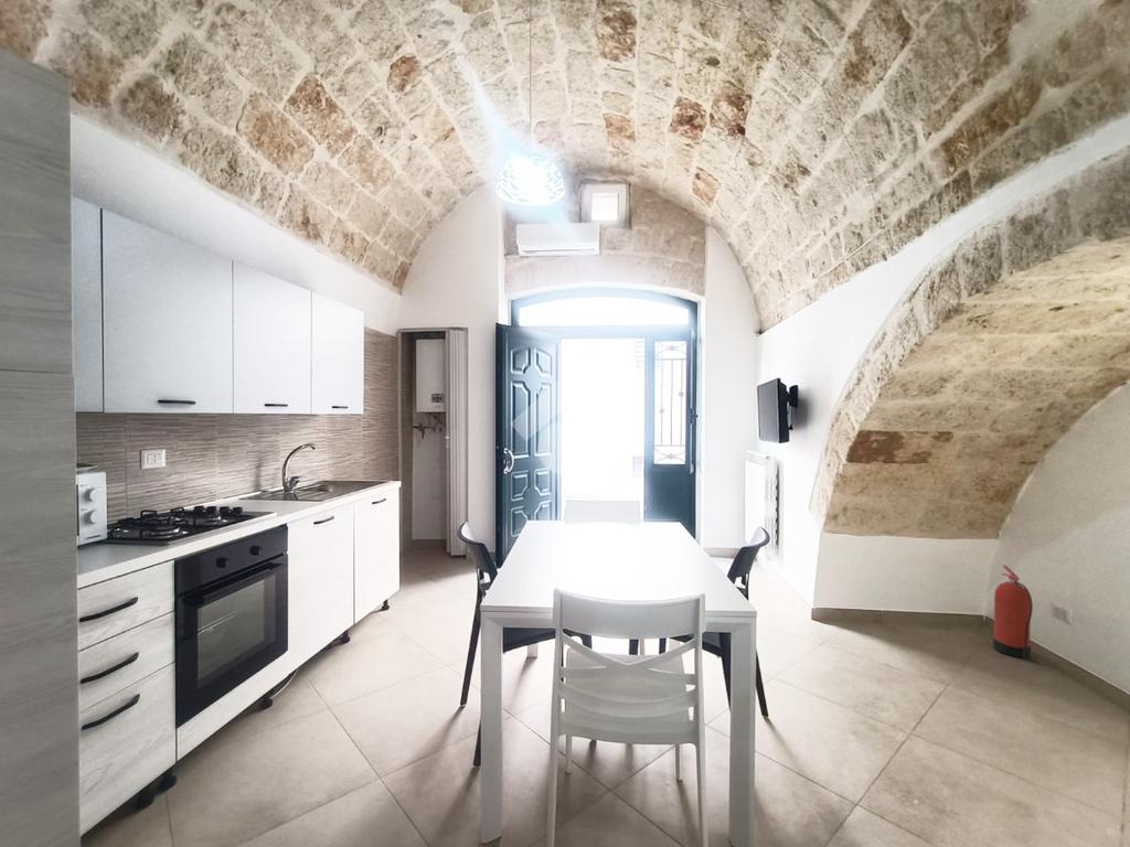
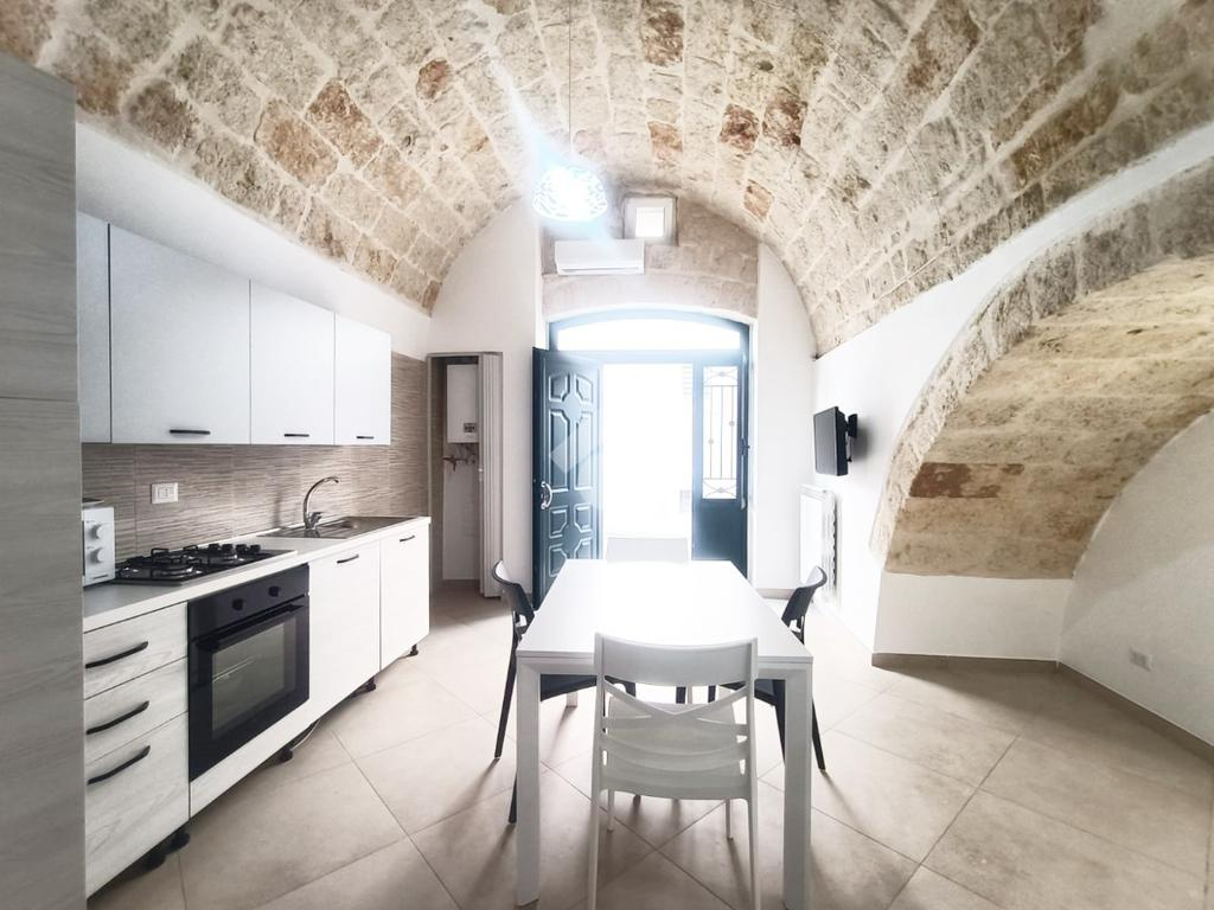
- fire extinguisher [992,565,1034,660]
